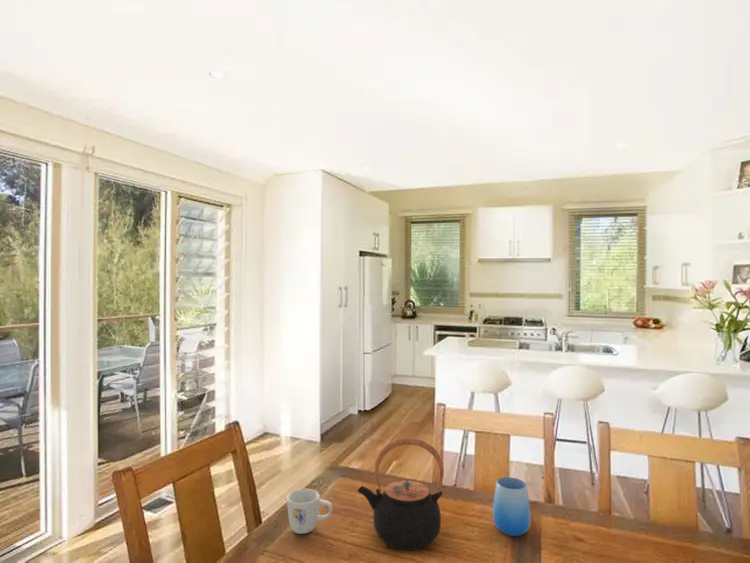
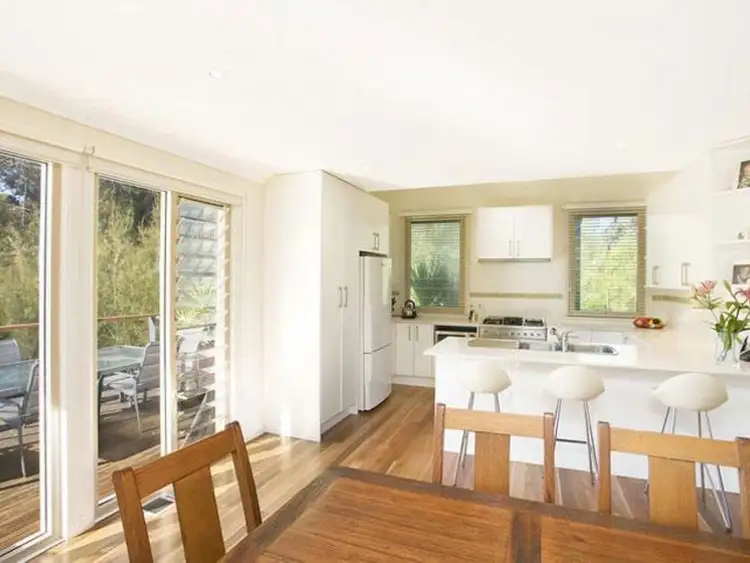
- cup [492,476,531,537]
- mug [286,488,333,535]
- teapot [356,437,445,551]
